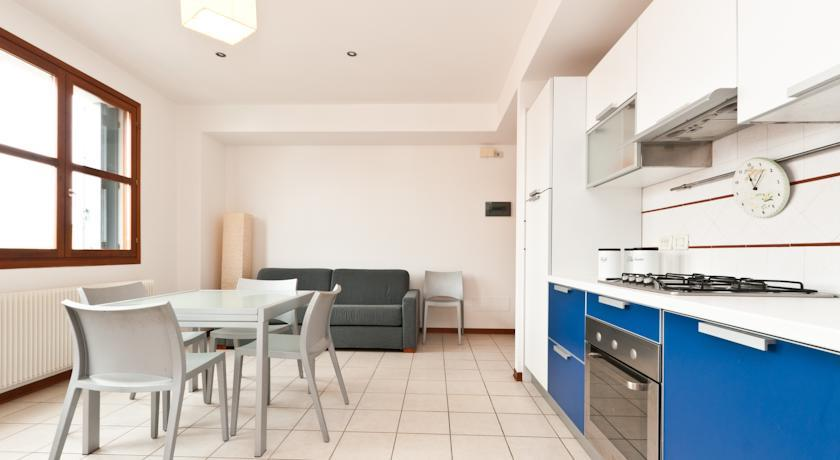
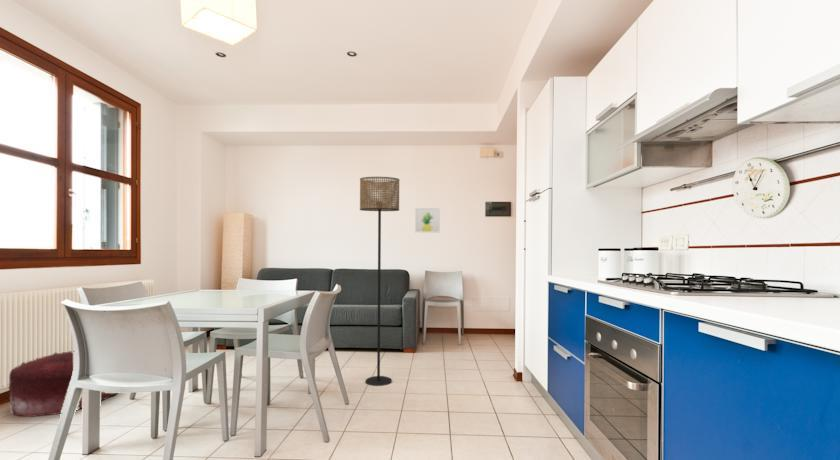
+ floor lamp [359,176,400,387]
+ pouf [8,350,118,418]
+ wall art [414,207,441,234]
